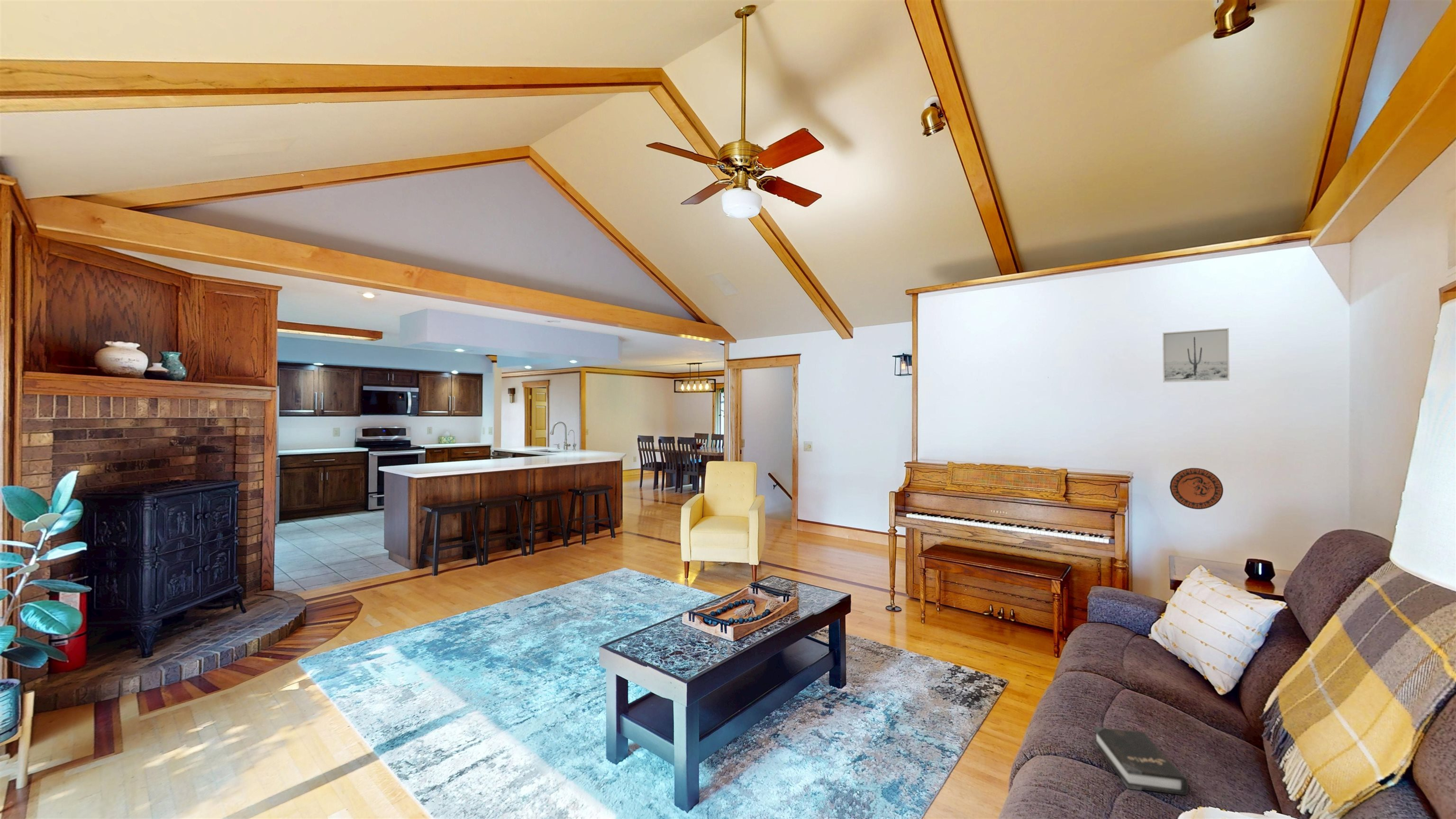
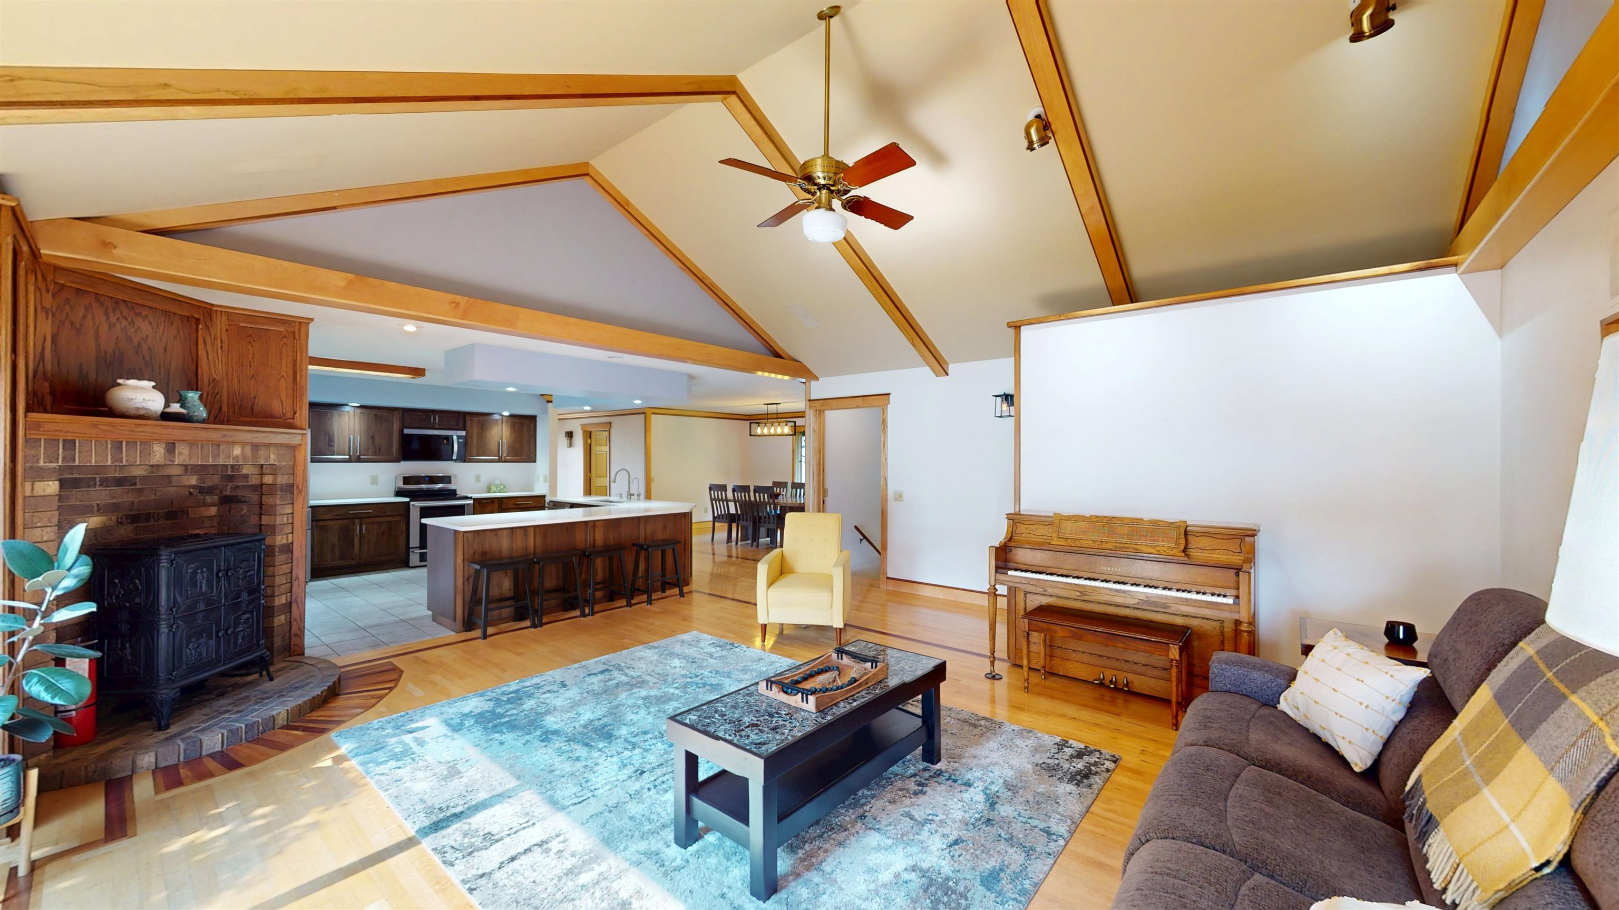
- hardback book [1093,726,1189,796]
- decorative plate [1169,468,1224,510]
- wall art [1162,328,1230,383]
